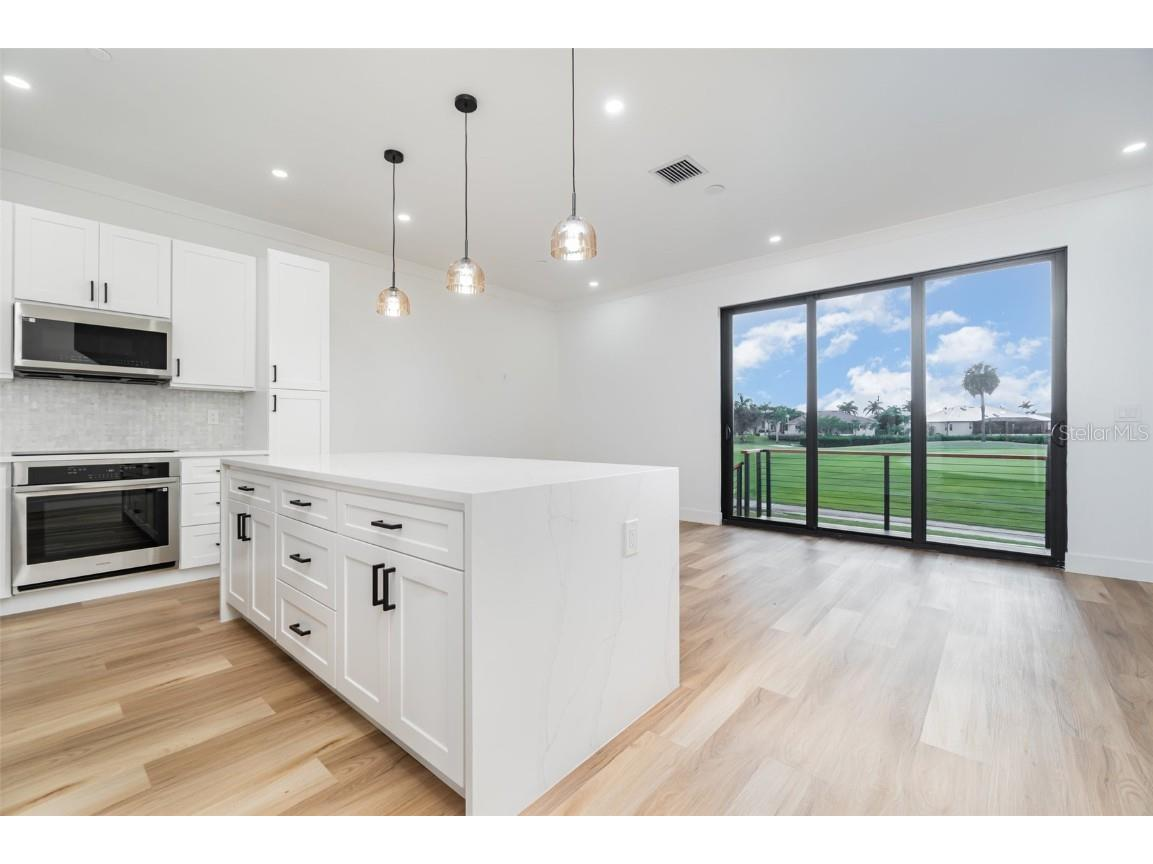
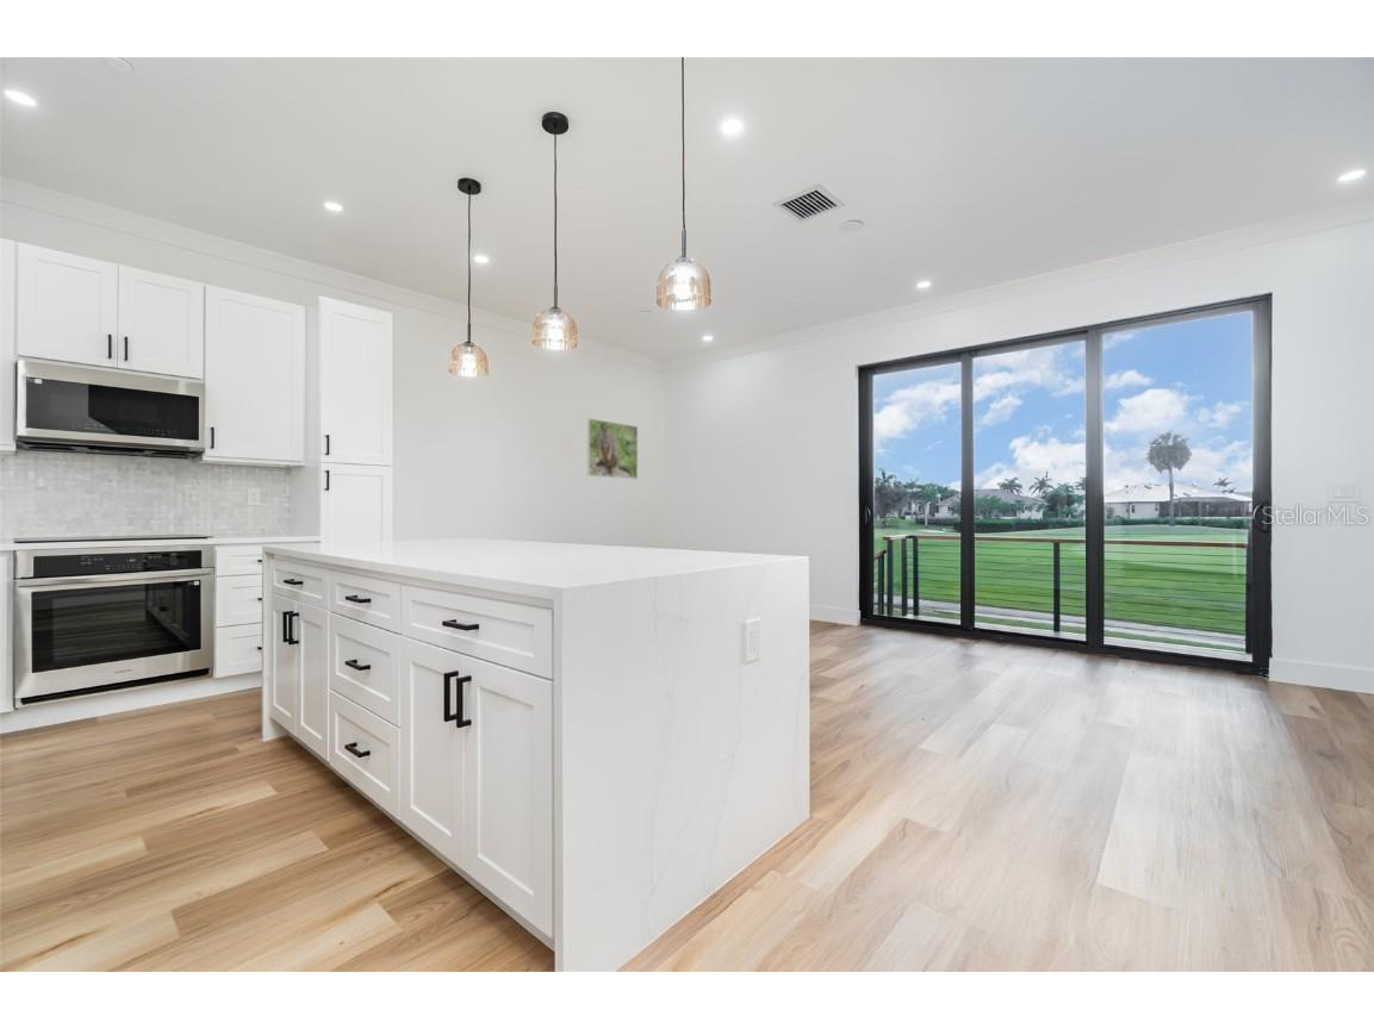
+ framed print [586,417,639,480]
